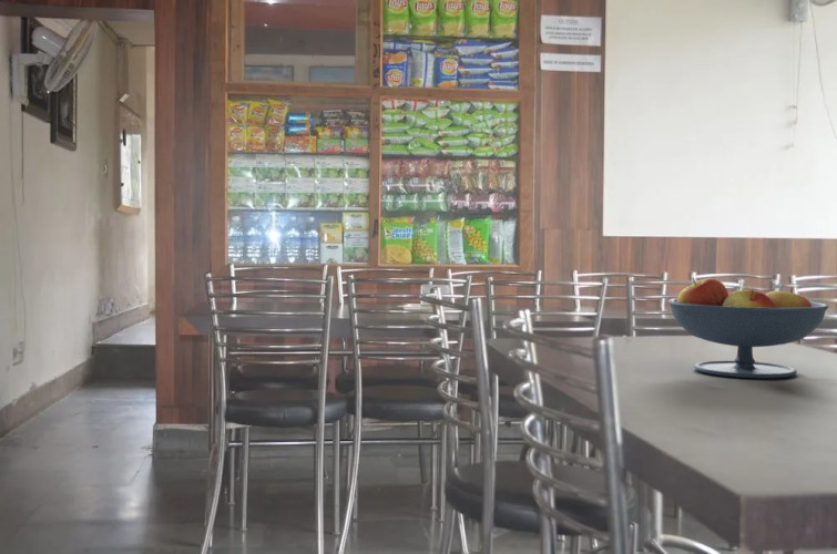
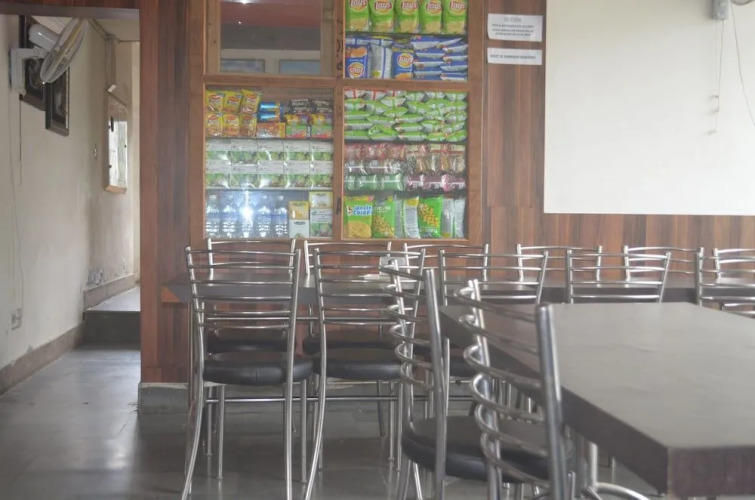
- fruit bowl [667,276,829,379]
